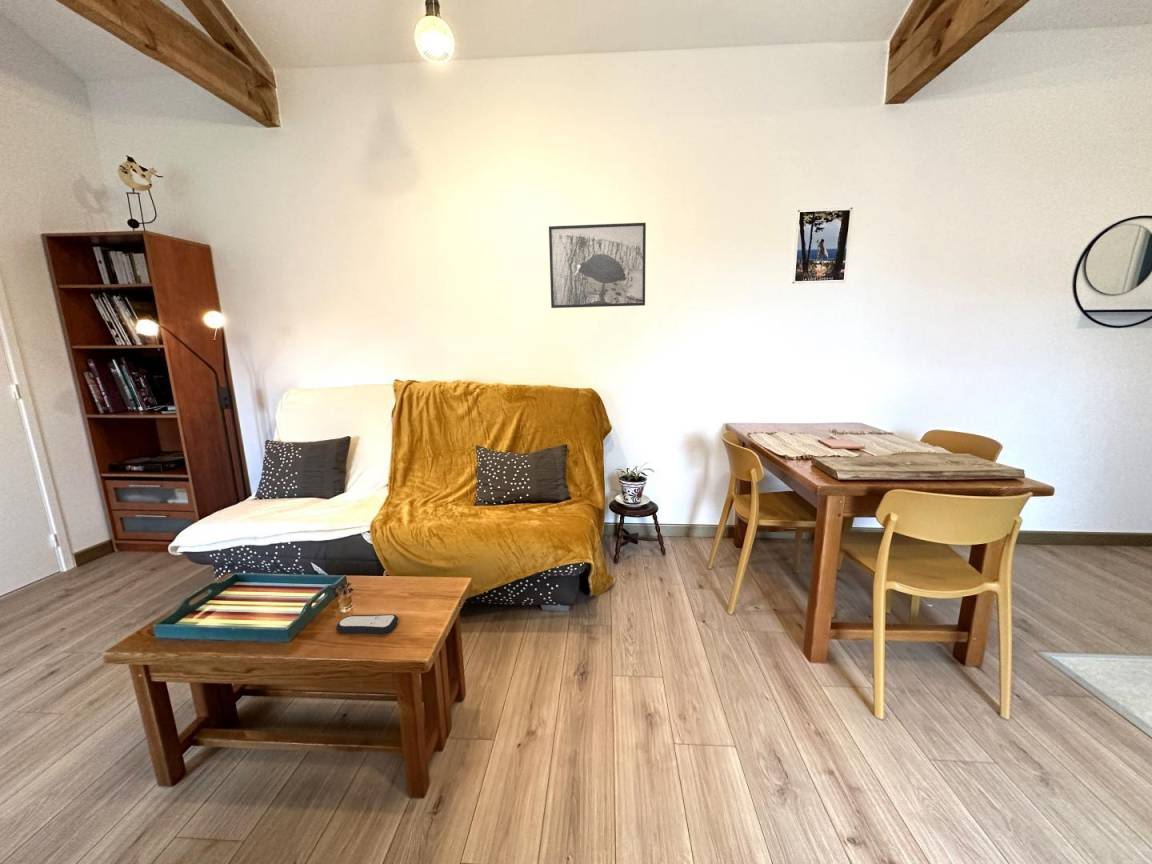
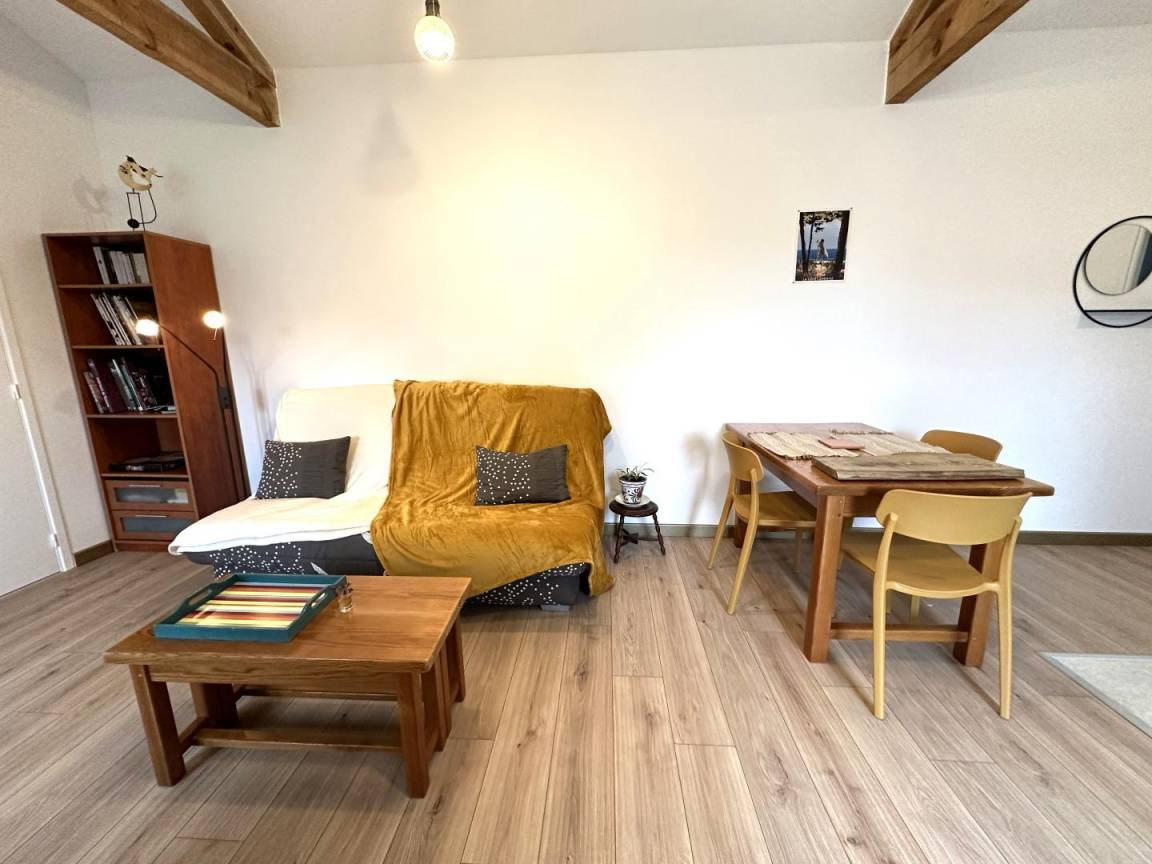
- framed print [548,222,647,309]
- remote control [335,613,399,635]
